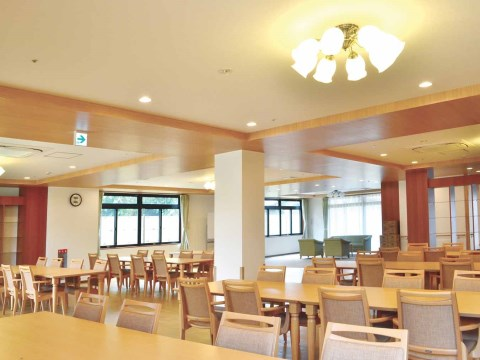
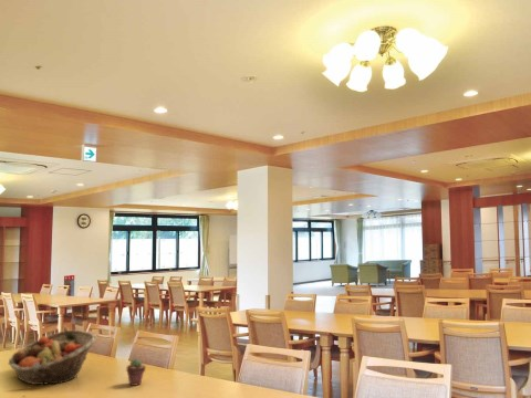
+ fruit basket [7,329,97,386]
+ potted succulent [125,357,147,387]
